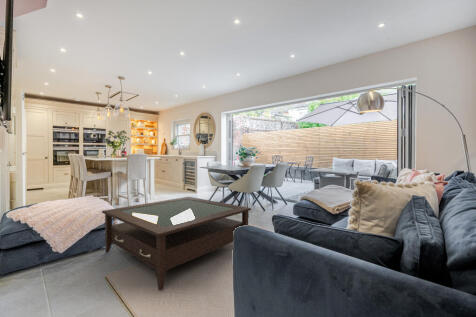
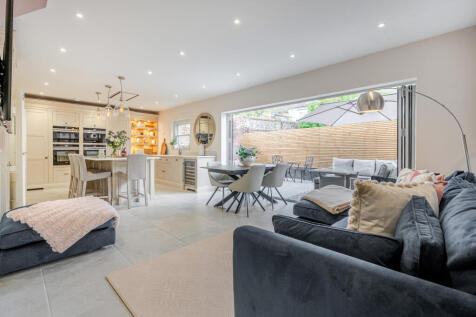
- coffee table [101,196,252,291]
